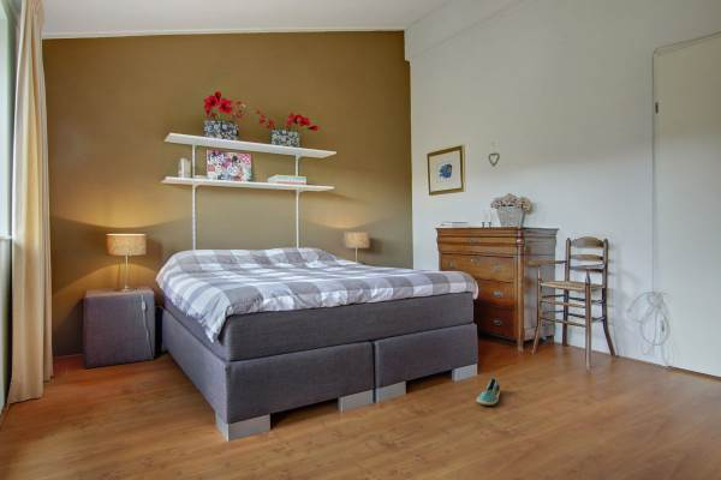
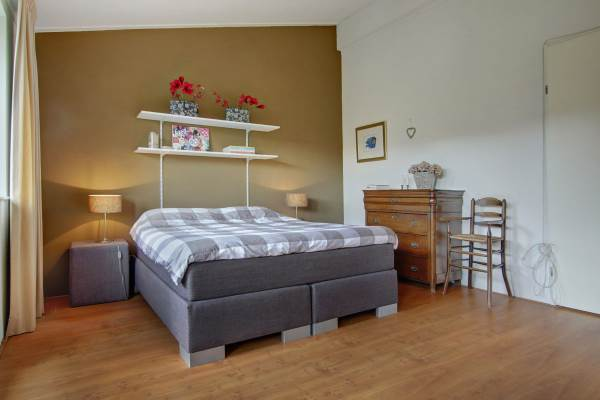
- shoe [476,377,501,407]
